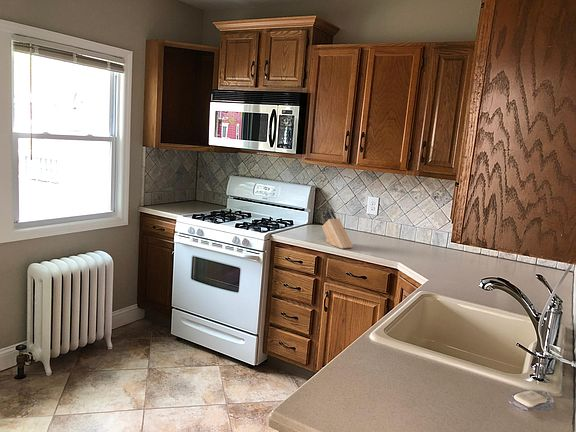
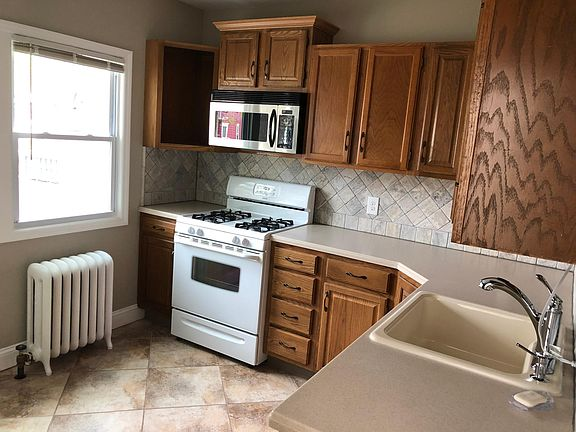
- knife block [321,208,354,250]
